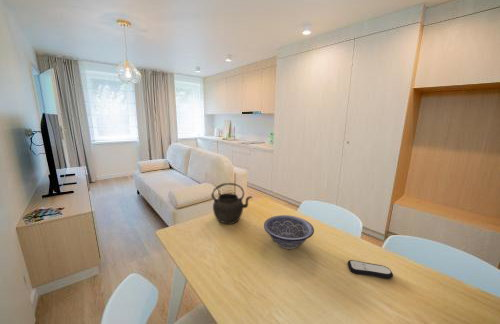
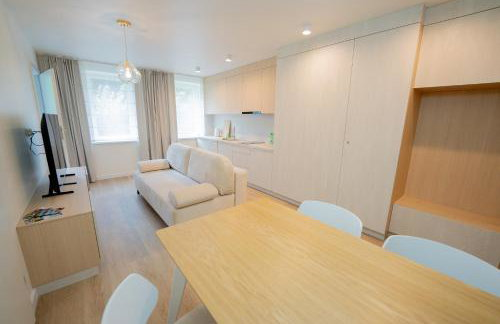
- kettle [211,182,254,225]
- remote control [347,259,394,280]
- decorative bowl [263,214,315,250]
